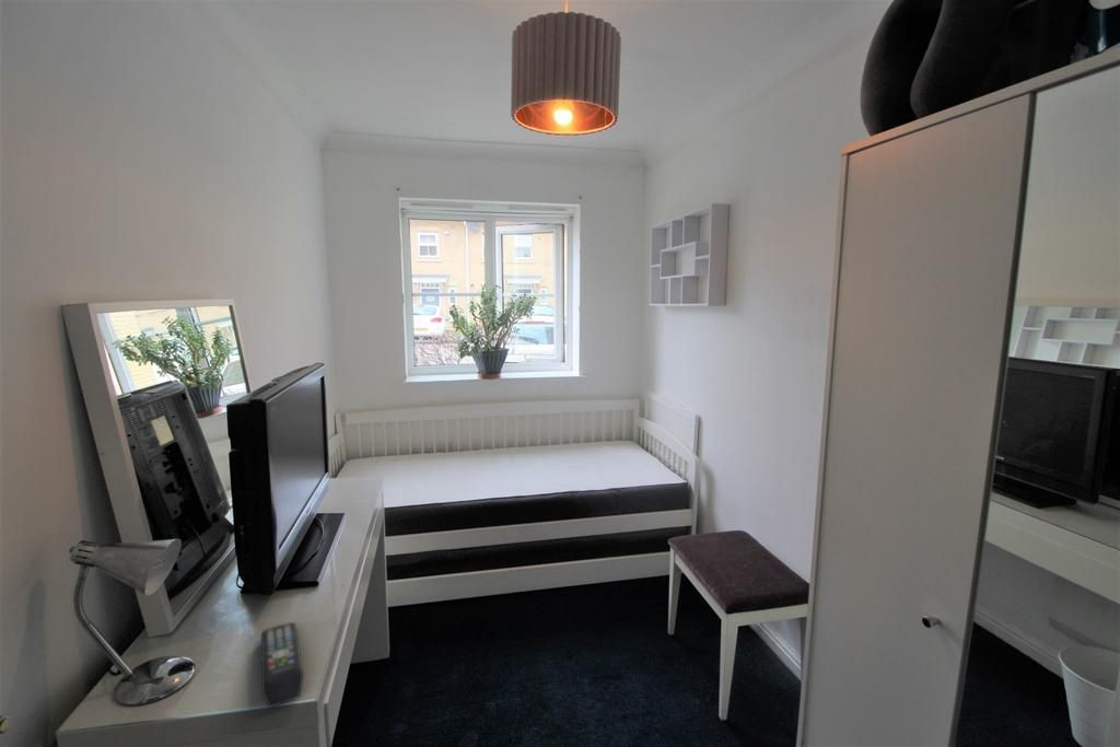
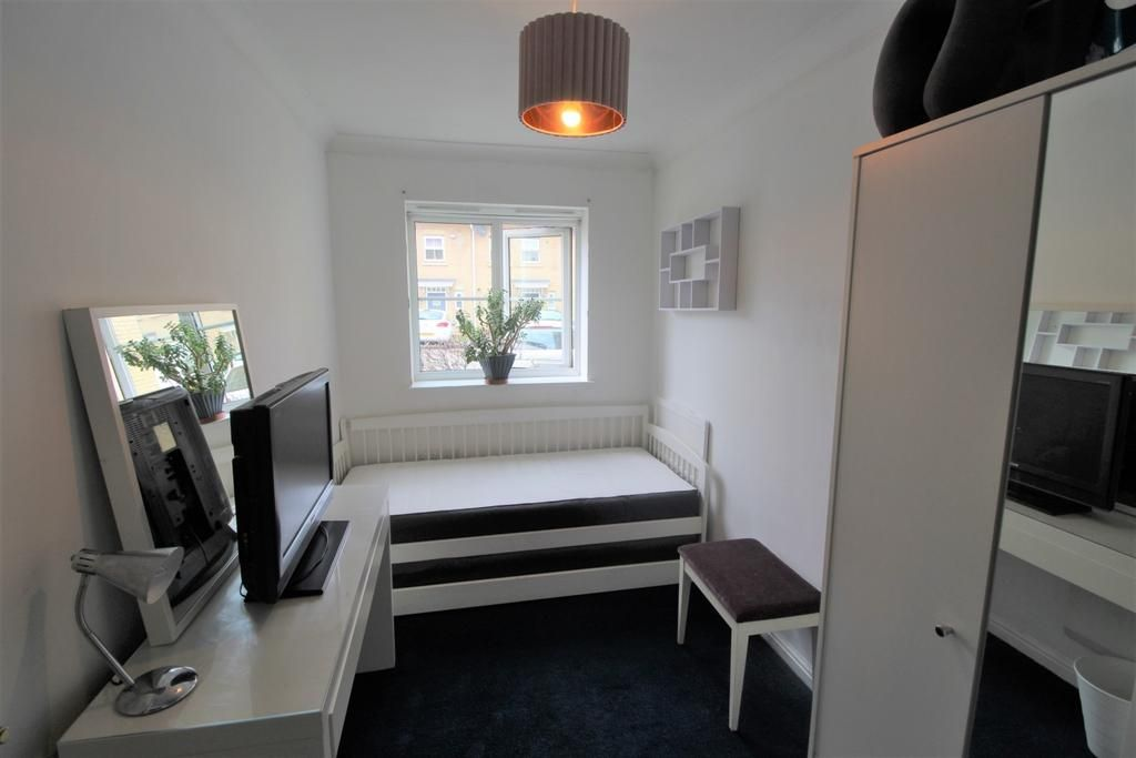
- remote control [260,621,304,709]
